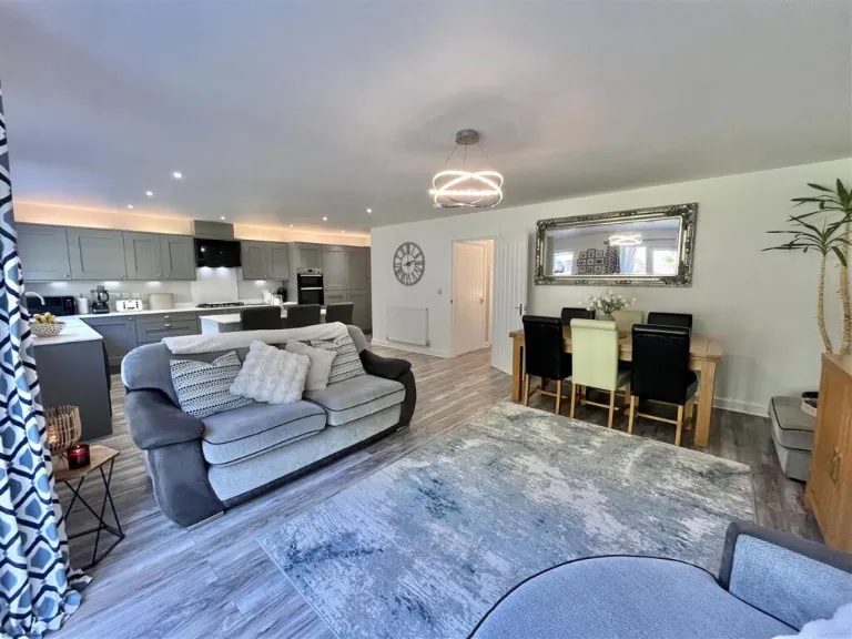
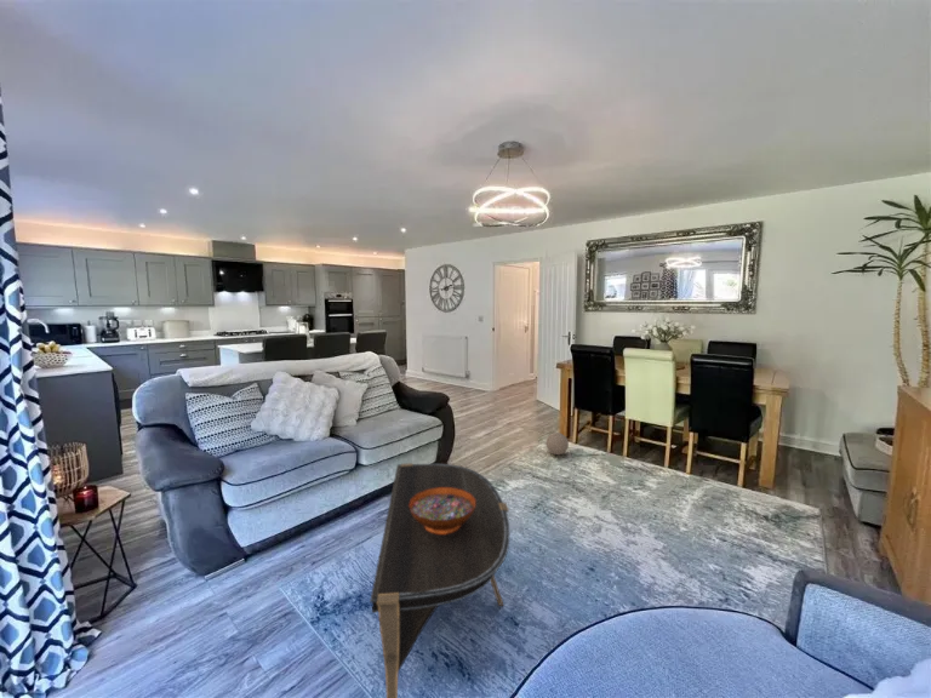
+ decorative bowl [409,488,475,533]
+ coffee table [369,462,512,698]
+ ball [546,431,570,456]
